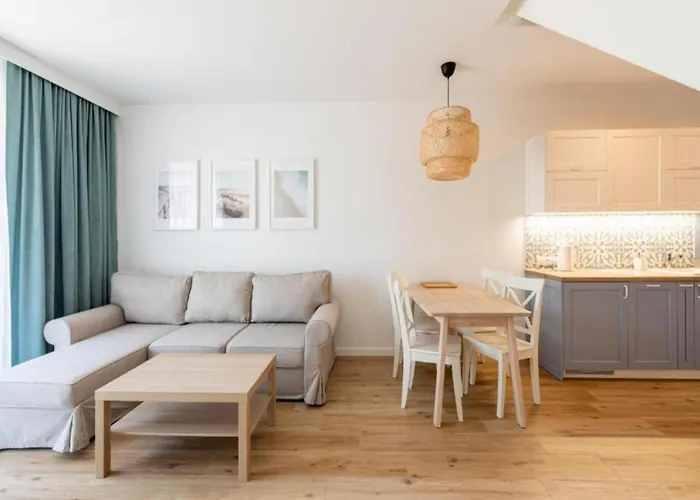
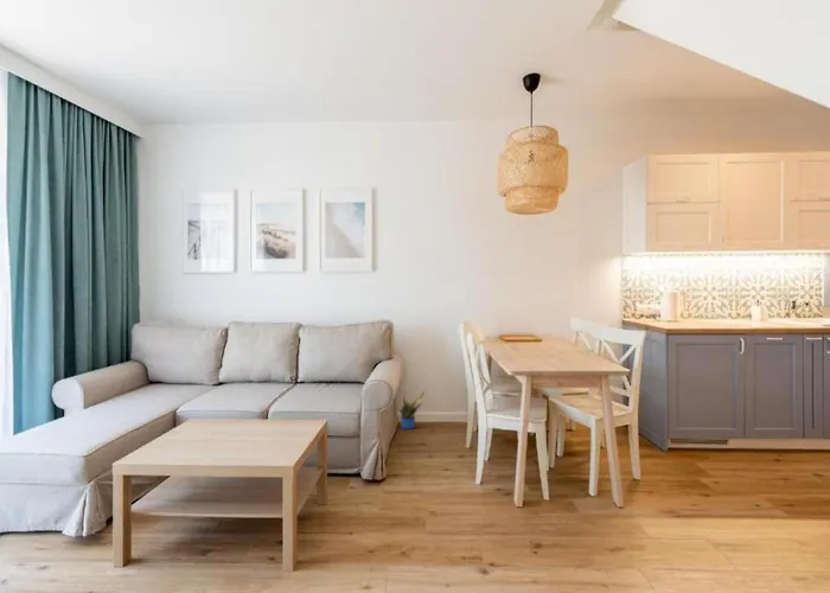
+ potted plant [398,390,426,431]
